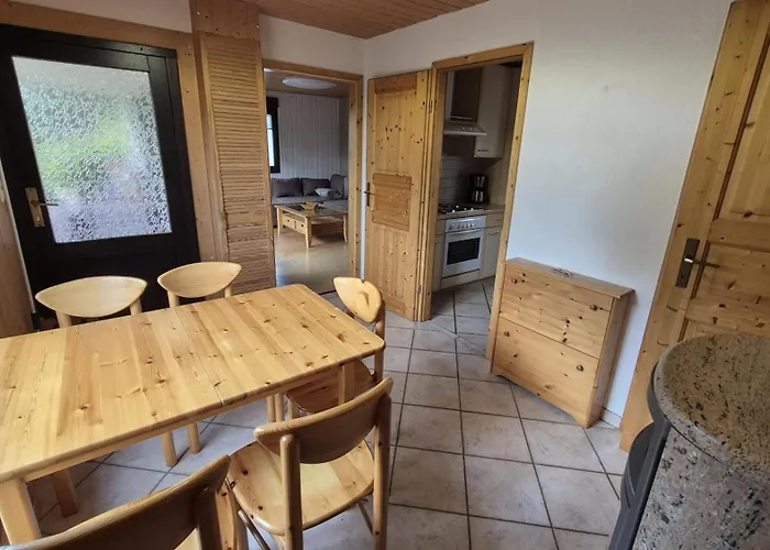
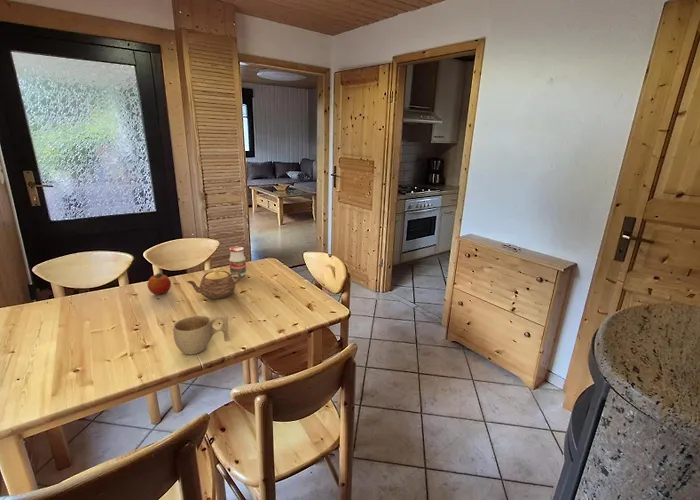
+ cup [172,314,230,355]
+ fruit [147,272,172,296]
+ jar [228,245,247,278]
+ teapot [186,268,242,300]
